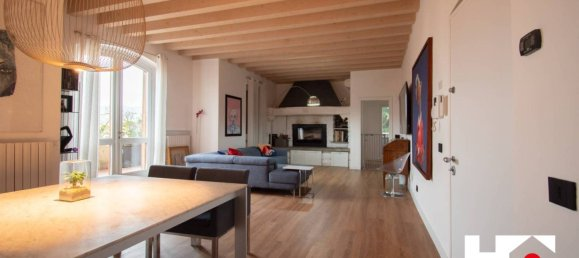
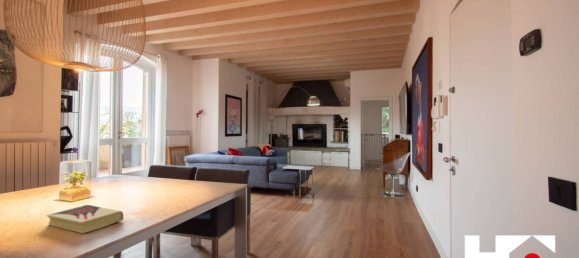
+ book [46,204,124,234]
